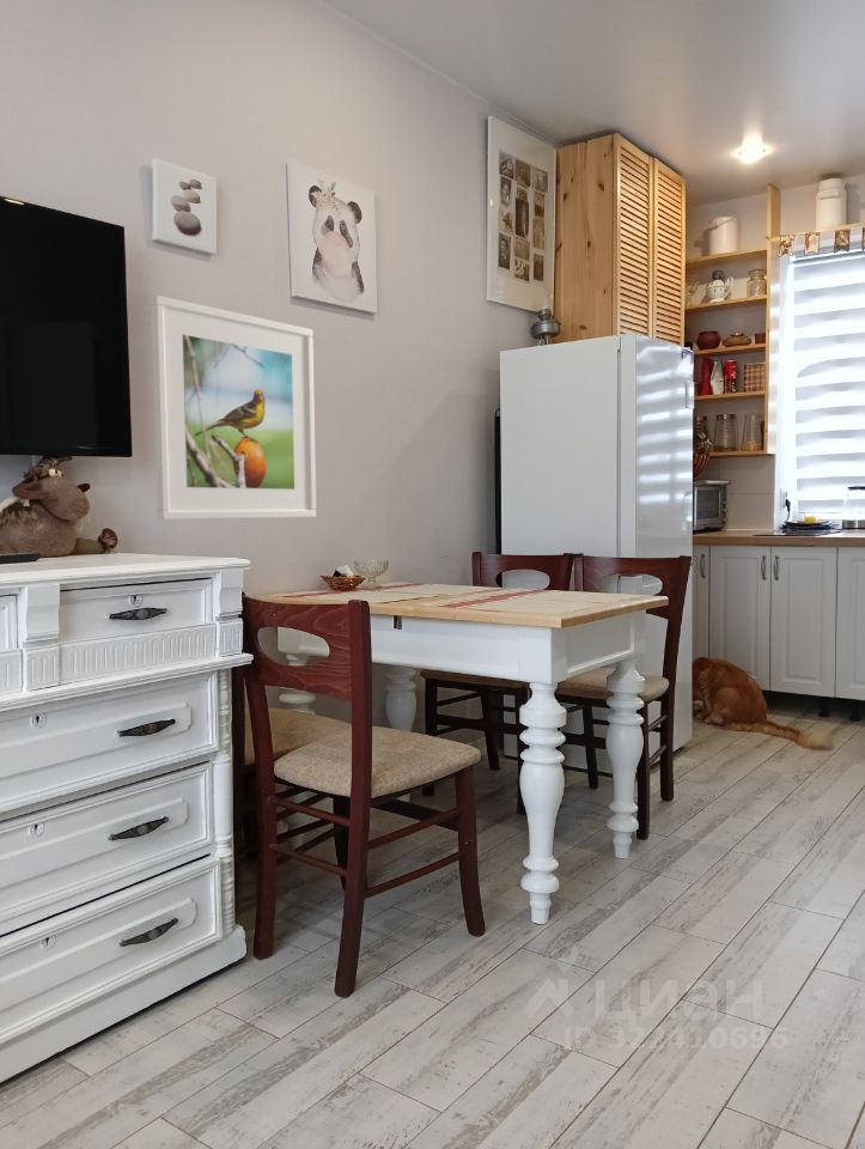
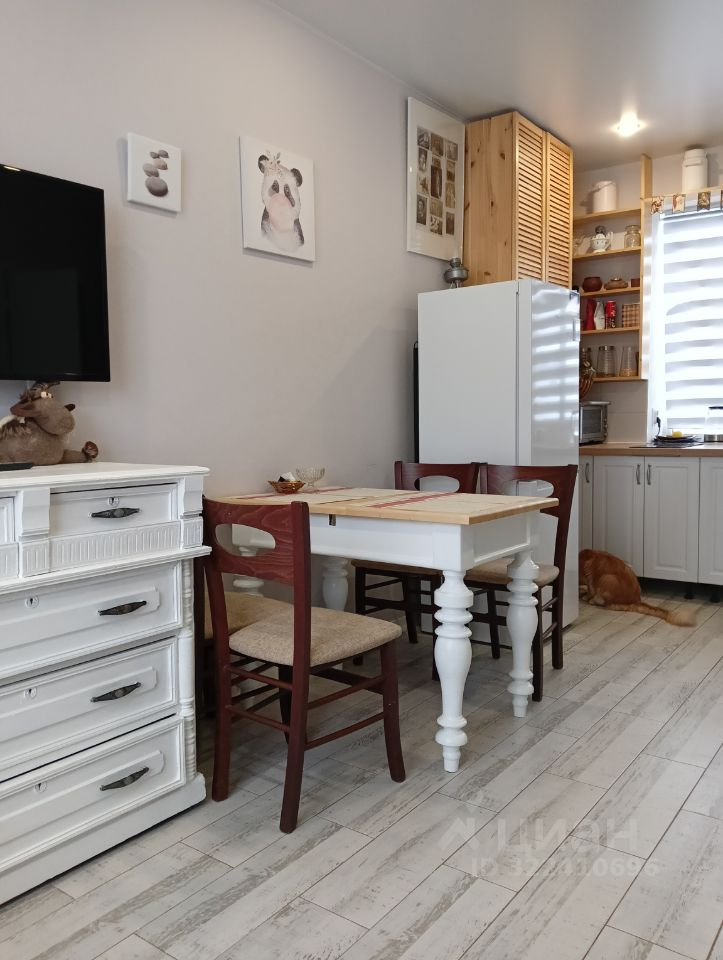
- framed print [150,294,317,522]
